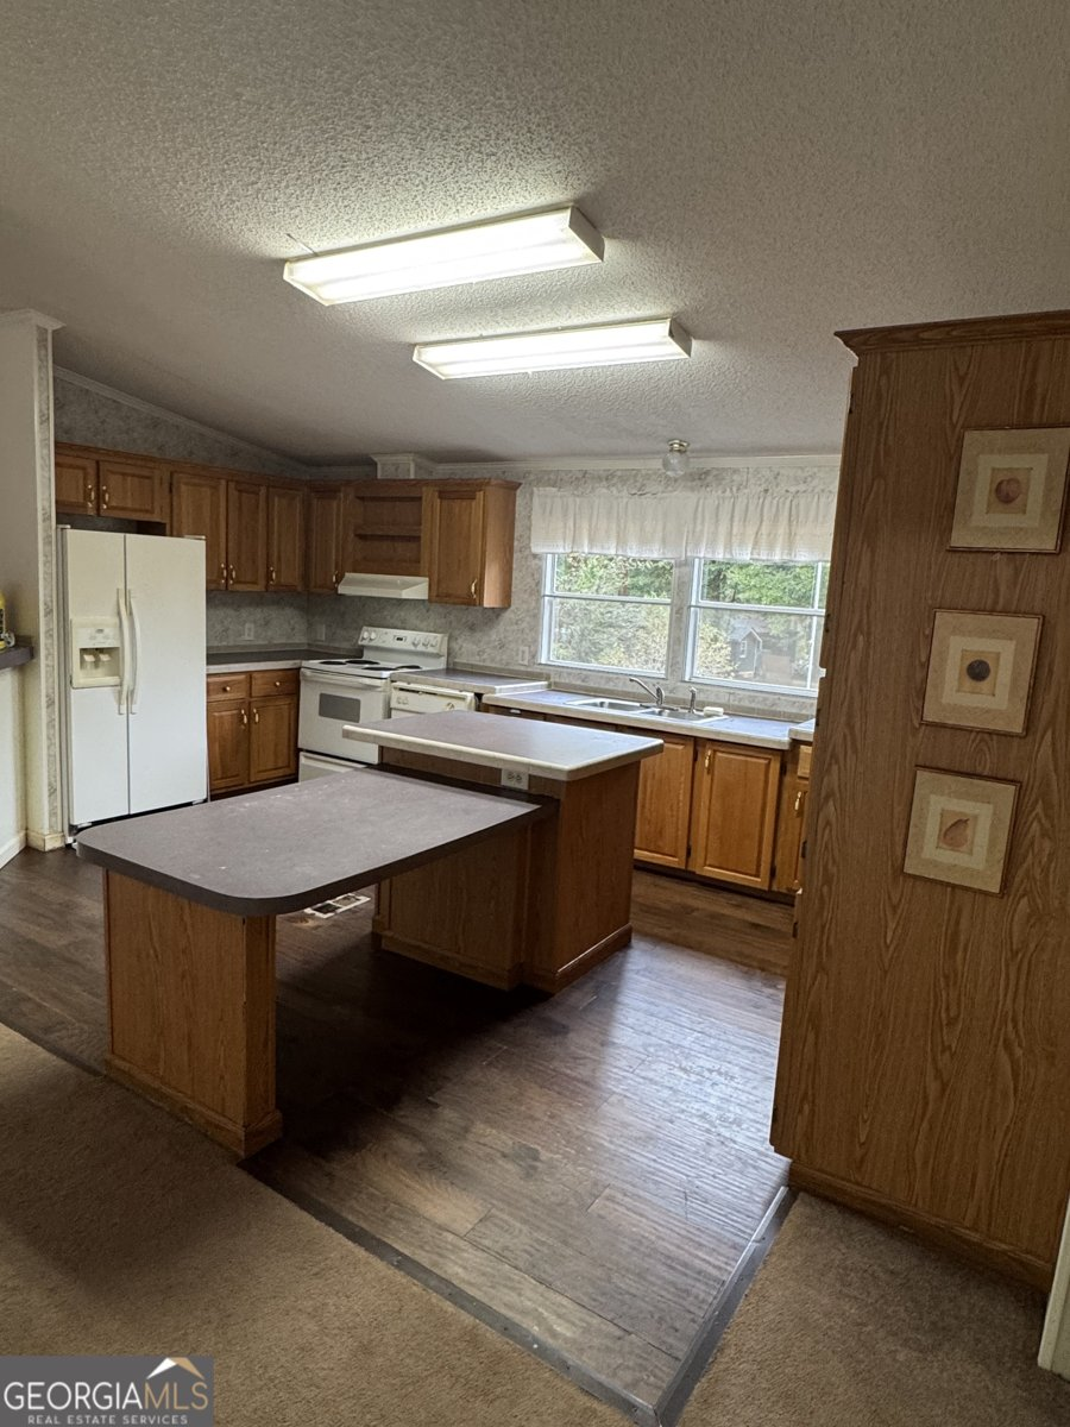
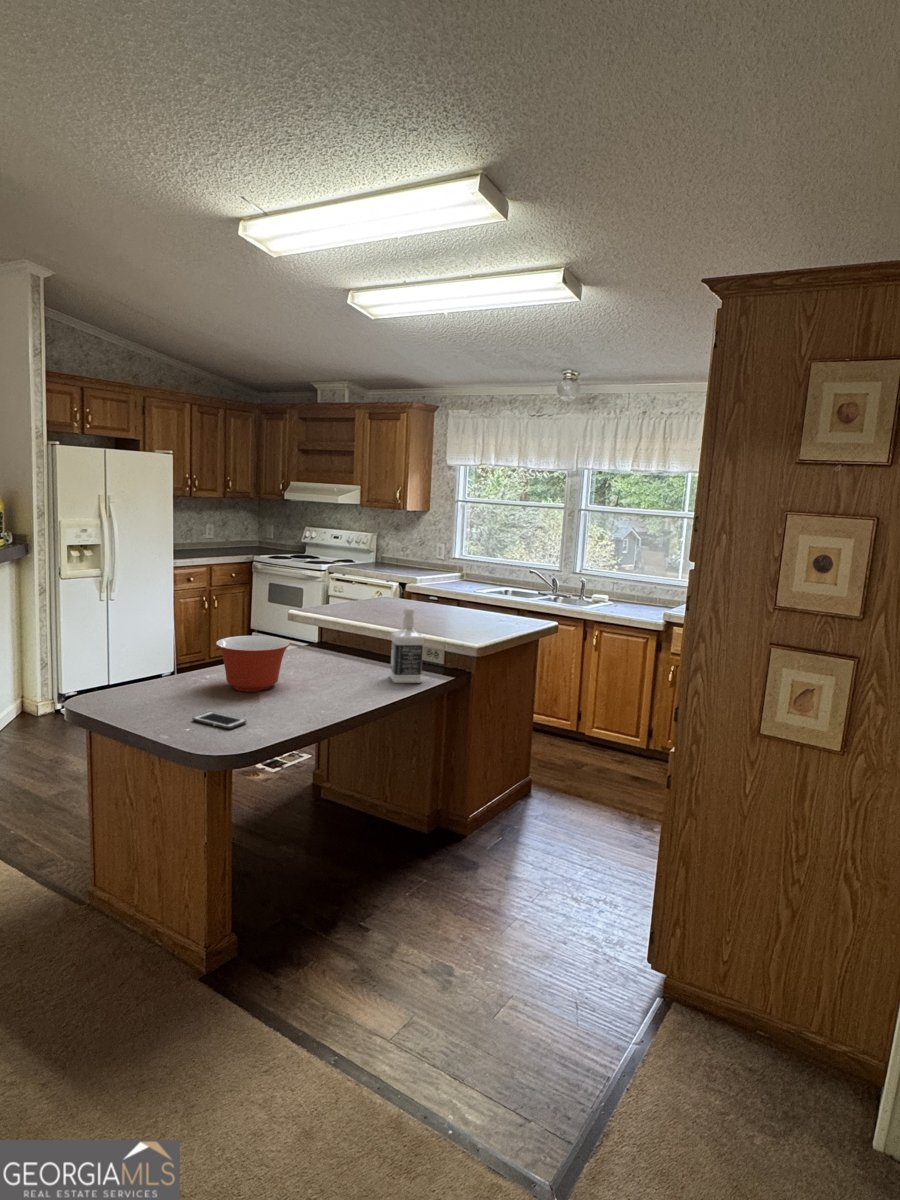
+ bottle [388,606,425,684]
+ mixing bowl [215,635,291,693]
+ cell phone [191,711,247,730]
